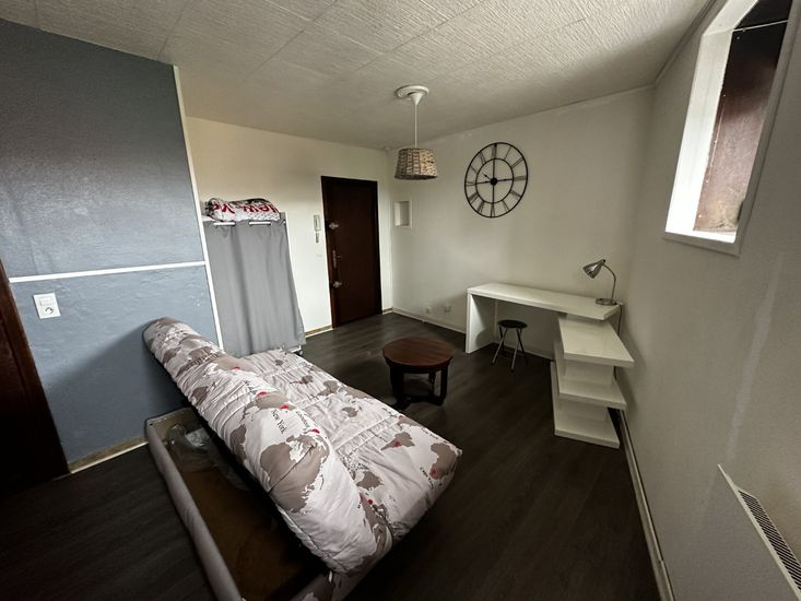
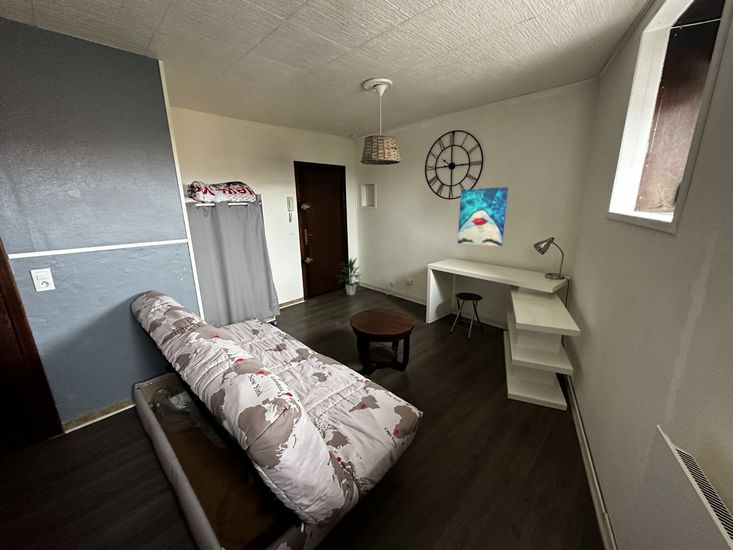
+ wall art [457,186,509,247]
+ indoor plant [336,257,362,296]
